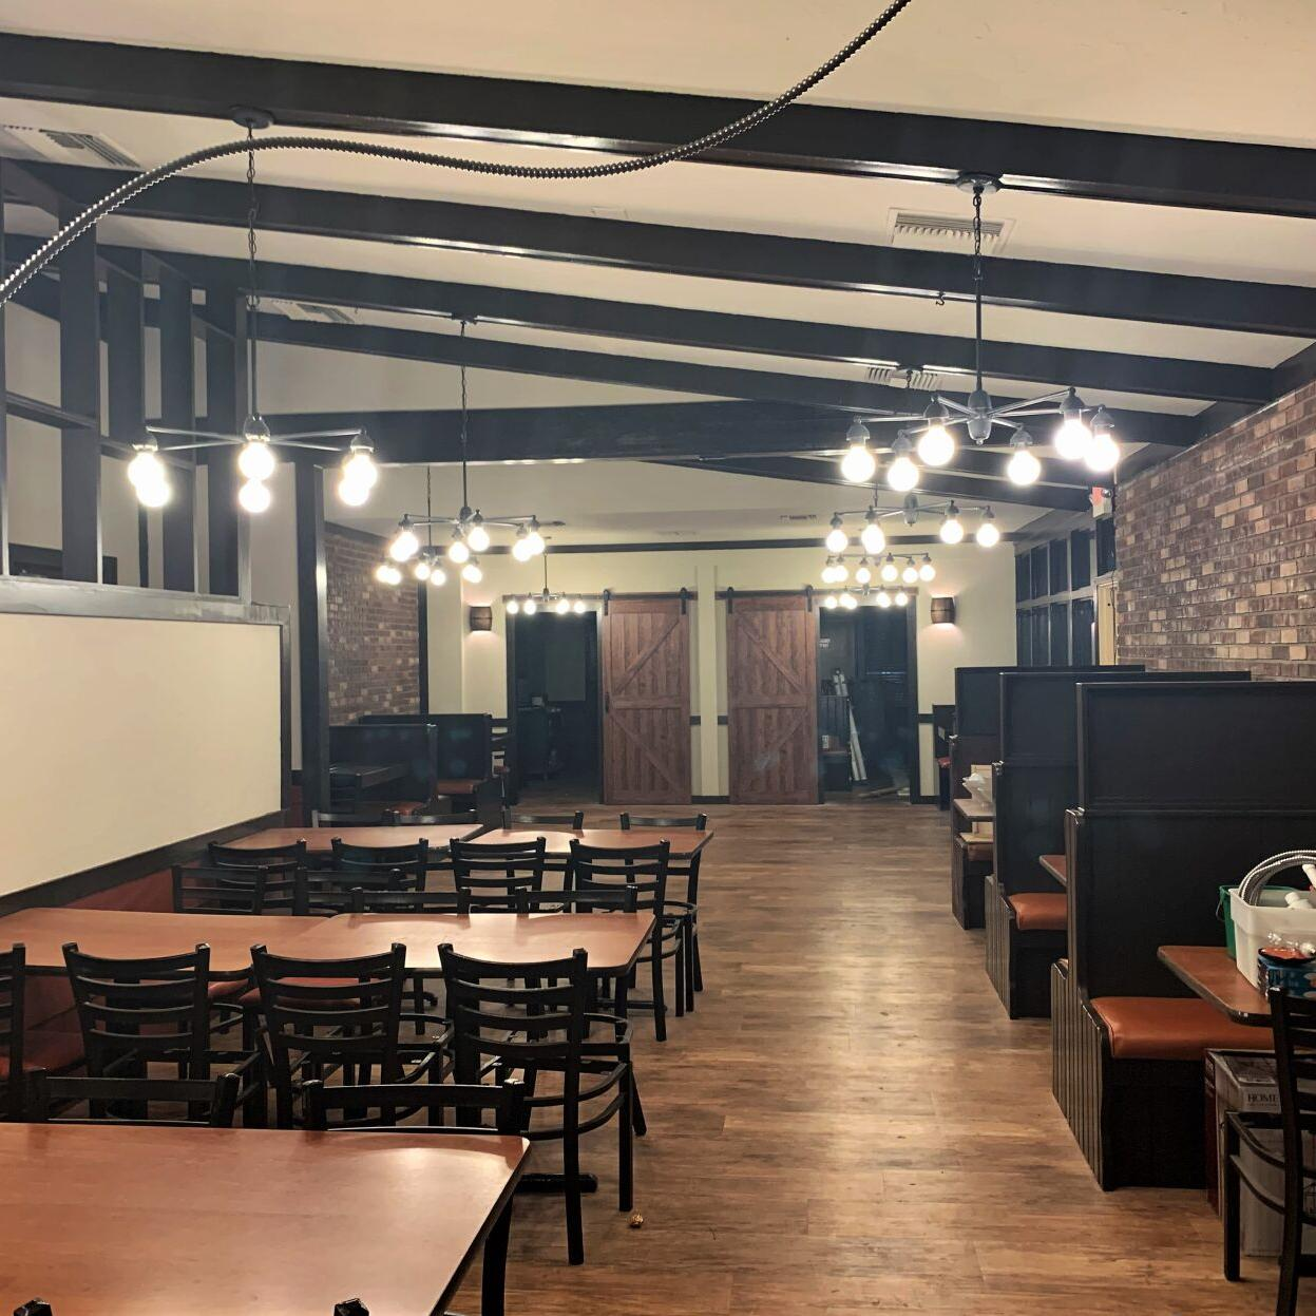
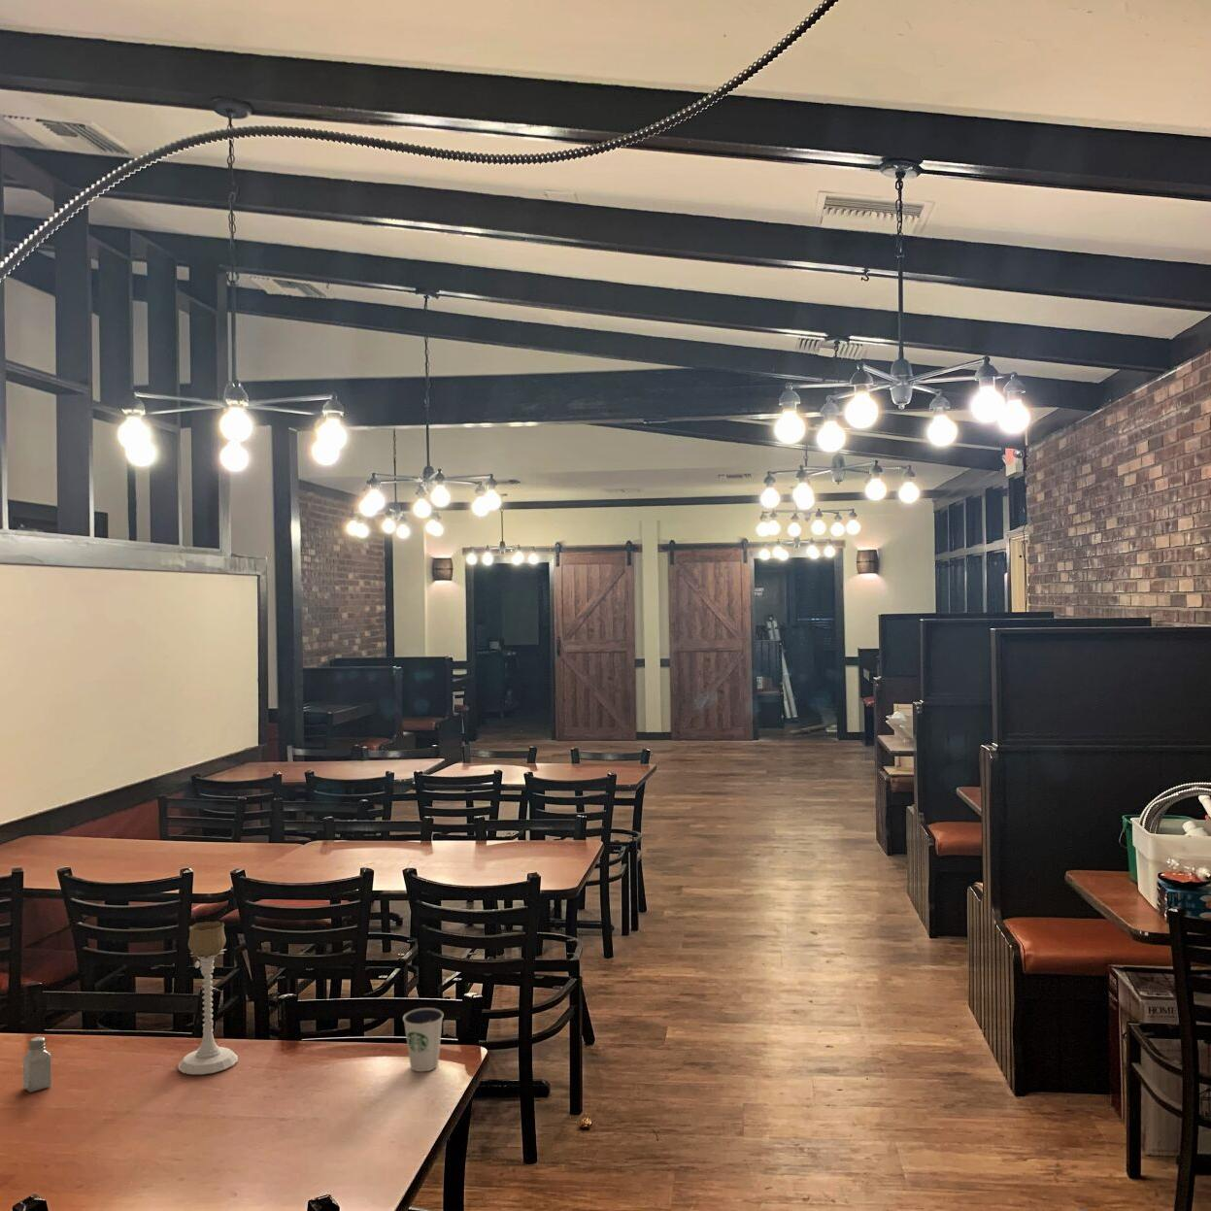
+ candle holder [177,920,238,1075]
+ dixie cup [403,1007,445,1072]
+ saltshaker [22,1036,52,1093]
